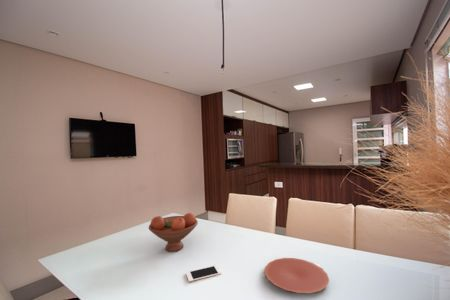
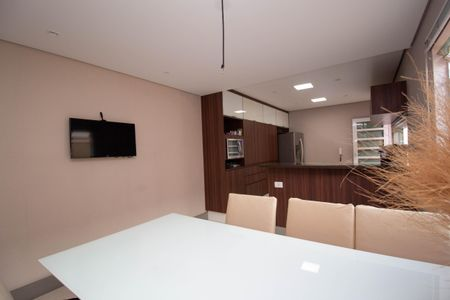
- fruit bowl [148,212,199,253]
- plate [264,257,330,294]
- cell phone [185,264,222,283]
